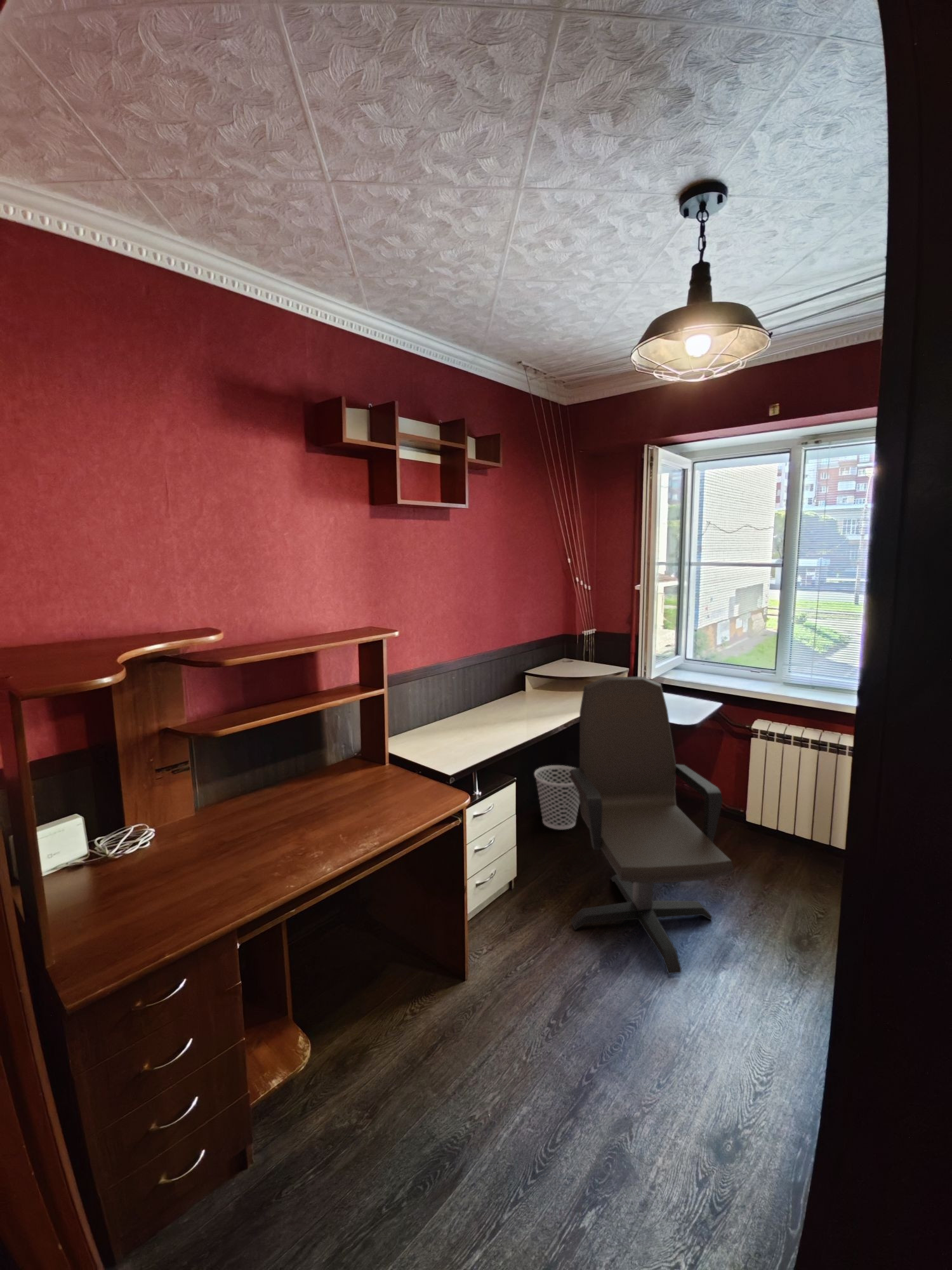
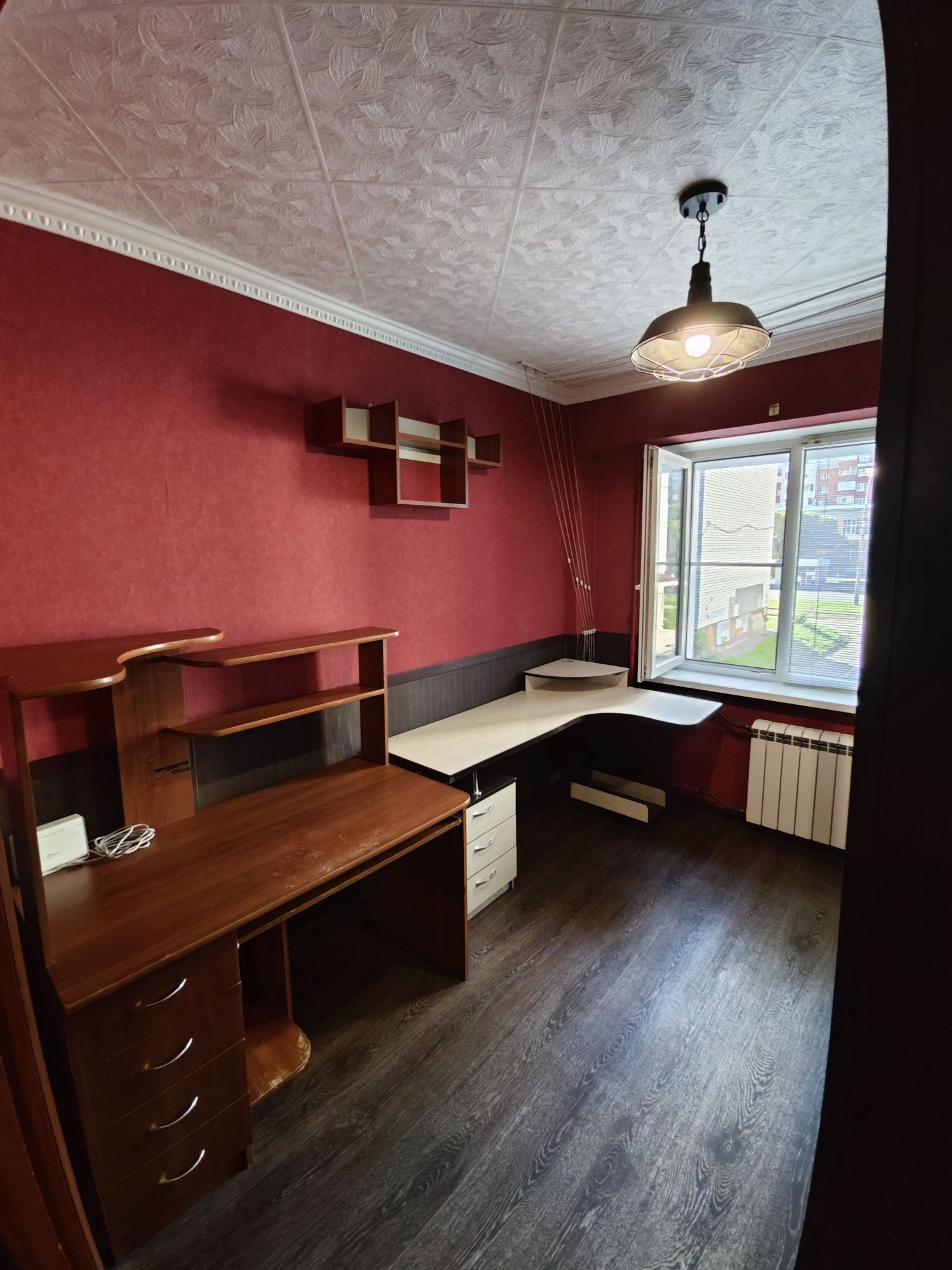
- office chair [571,676,734,975]
- wastebasket [534,765,579,830]
